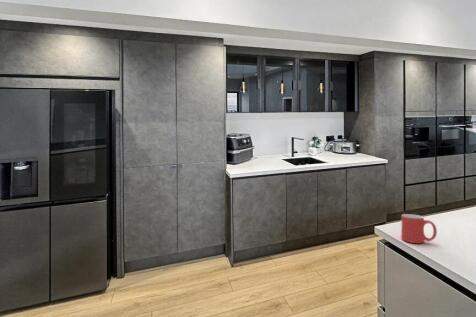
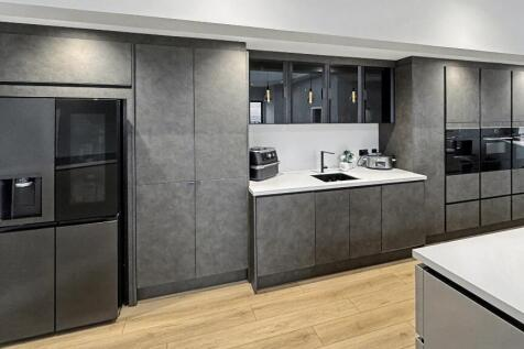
- mug [400,213,438,244]
